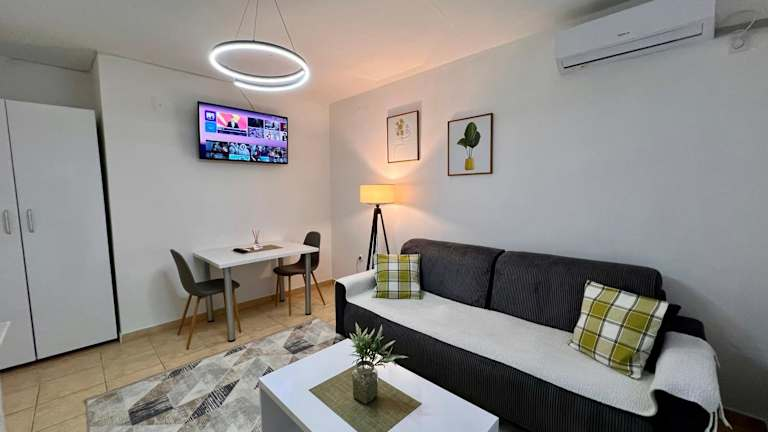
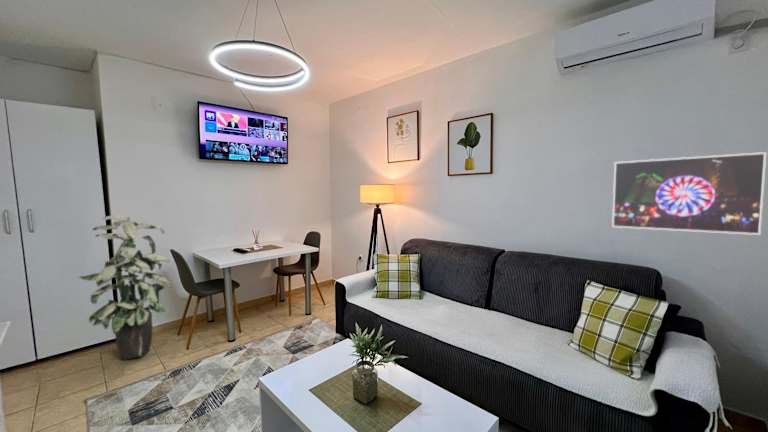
+ indoor plant [77,214,171,361]
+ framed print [611,151,767,236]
